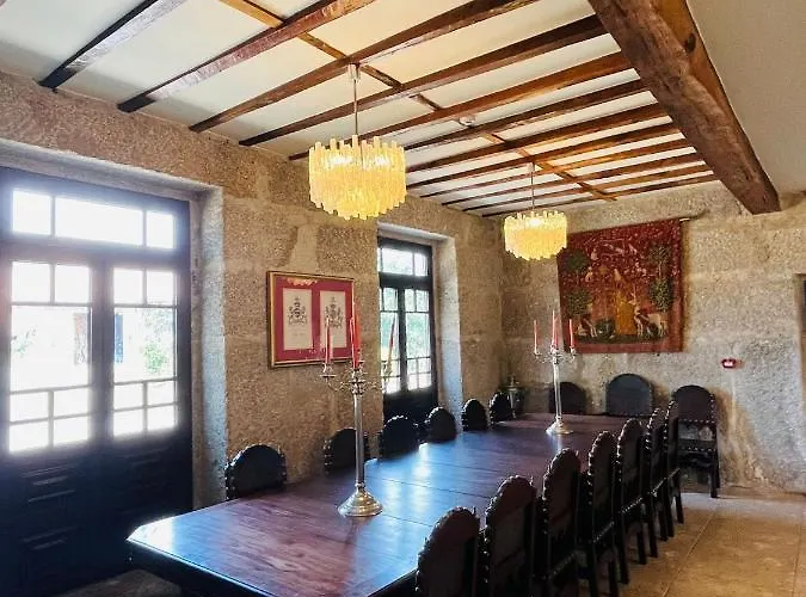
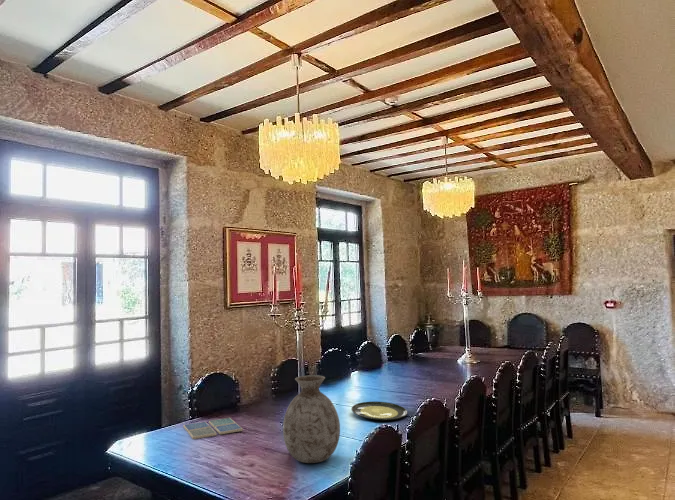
+ vase [282,374,341,464]
+ drink coaster [182,417,244,440]
+ plate [350,400,409,421]
